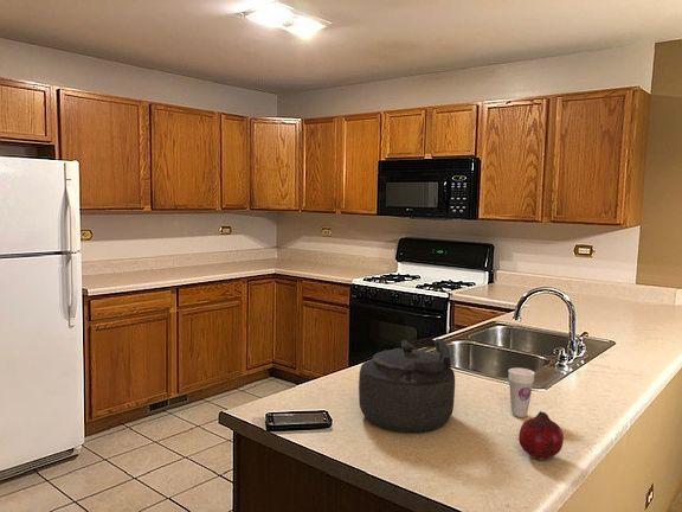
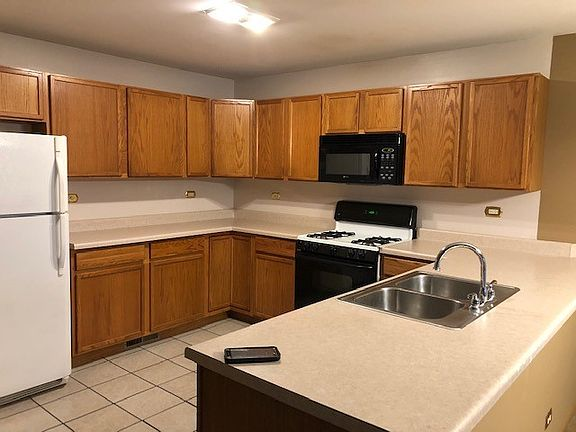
- cup [507,367,536,418]
- kettle [358,337,456,434]
- fruit [517,410,565,461]
